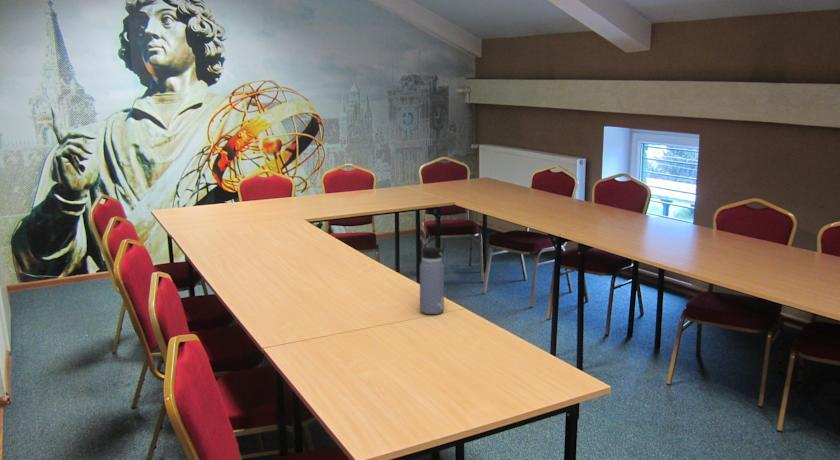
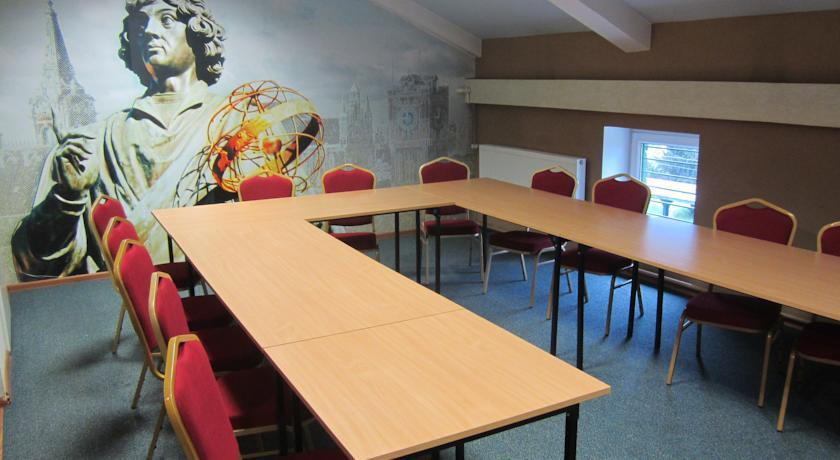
- water bottle [419,236,446,315]
